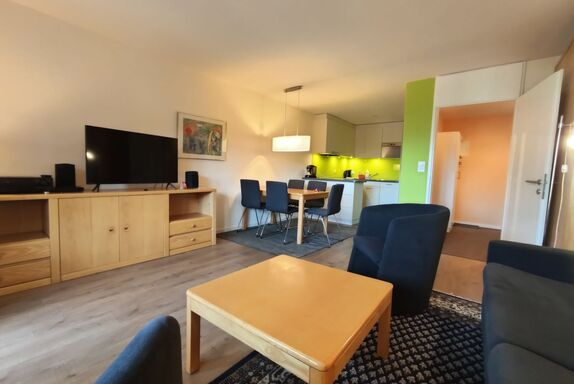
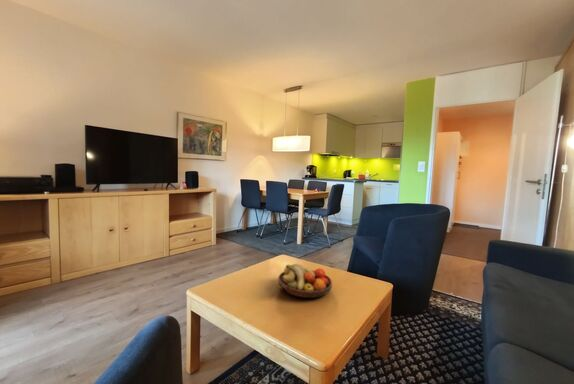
+ fruit bowl [277,262,333,299]
